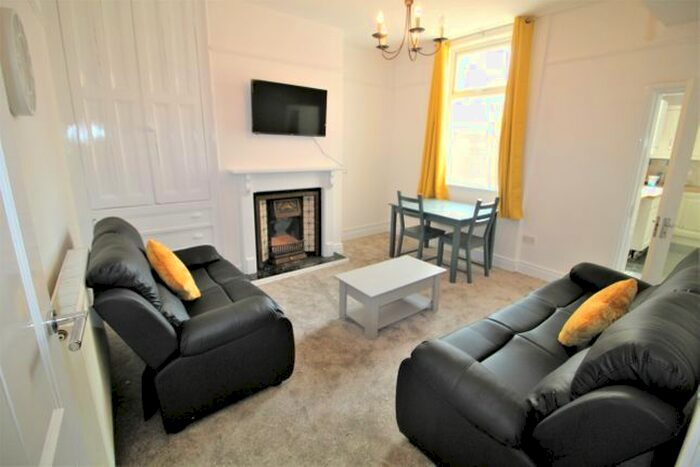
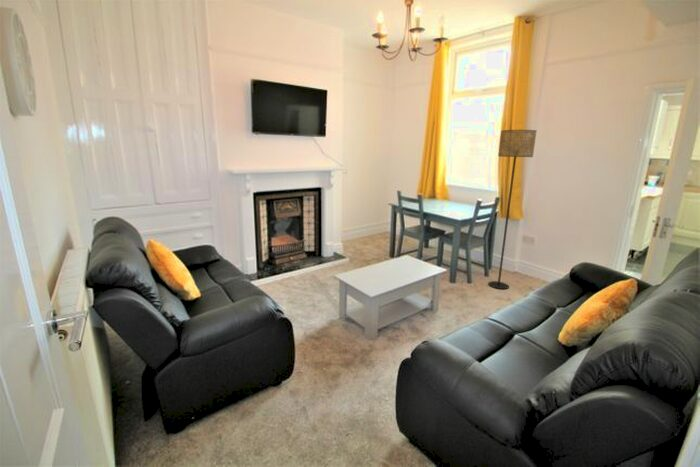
+ floor lamp [487,129,538,290]
